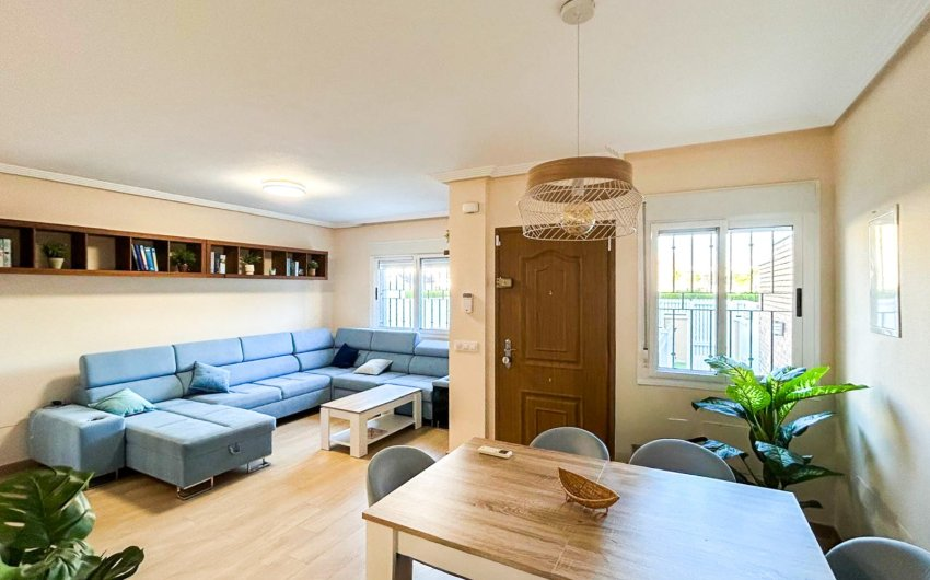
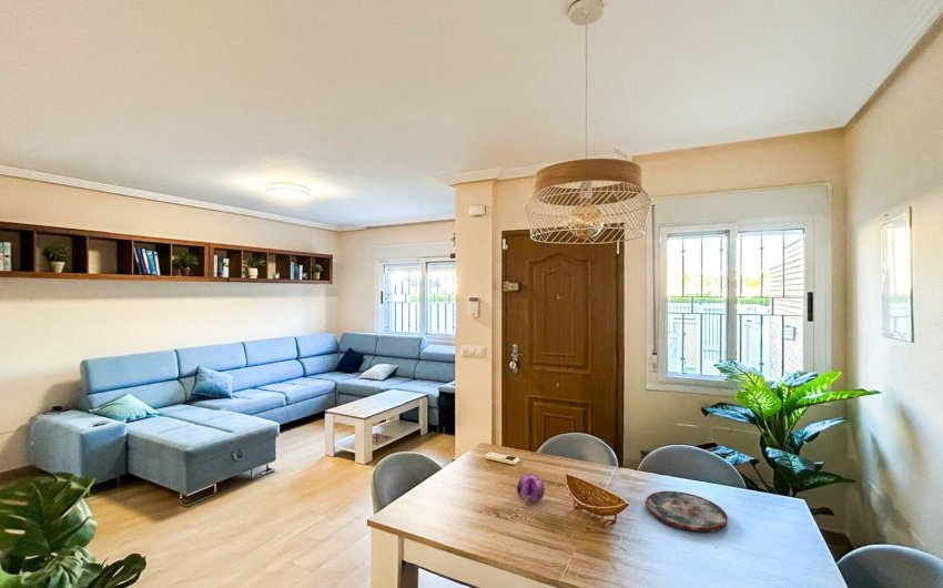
+ fruit [516,473,546,504]
+ plate [645,490,729,533]
